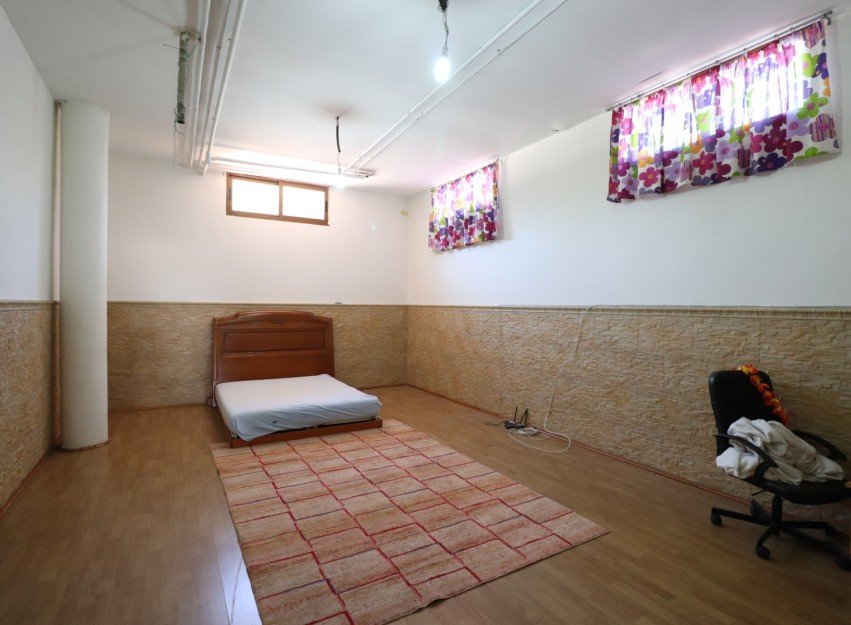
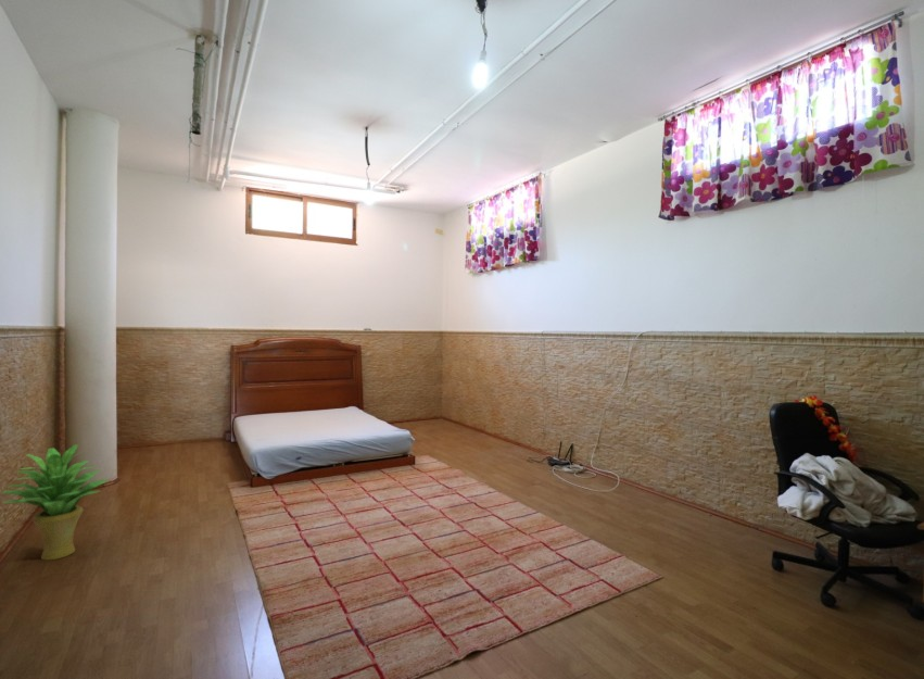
+ potted plant [0,443,110,562]
